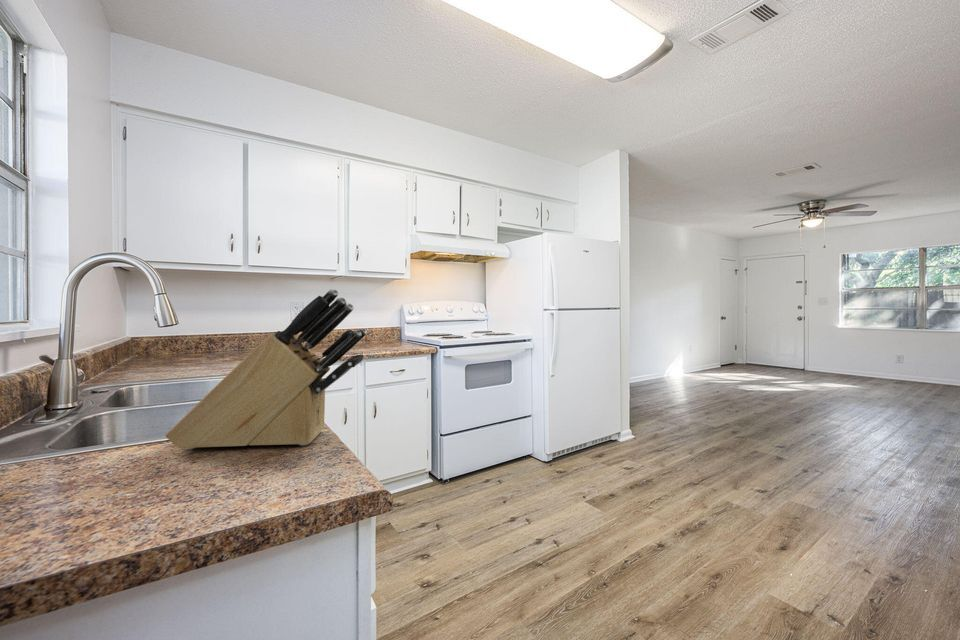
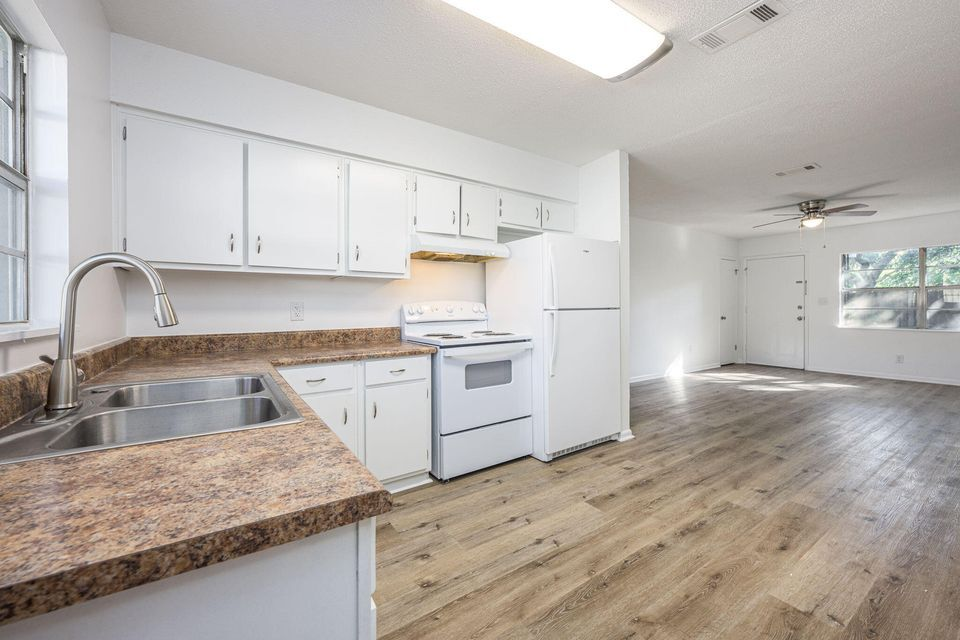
- knife block [164,288,368,450]
